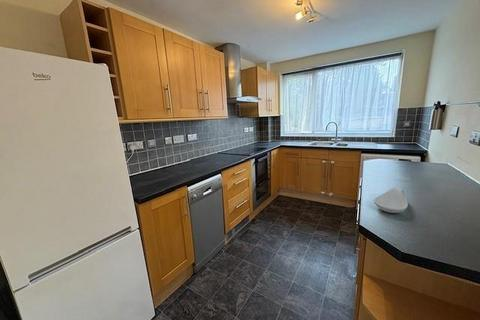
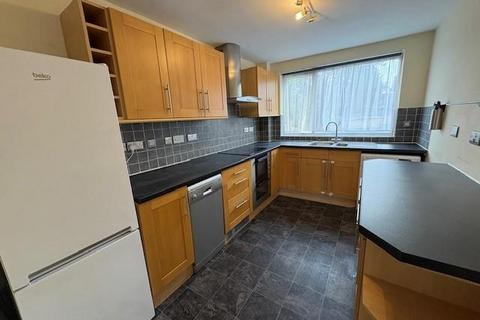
- spoon rest [373,187,409,214]
